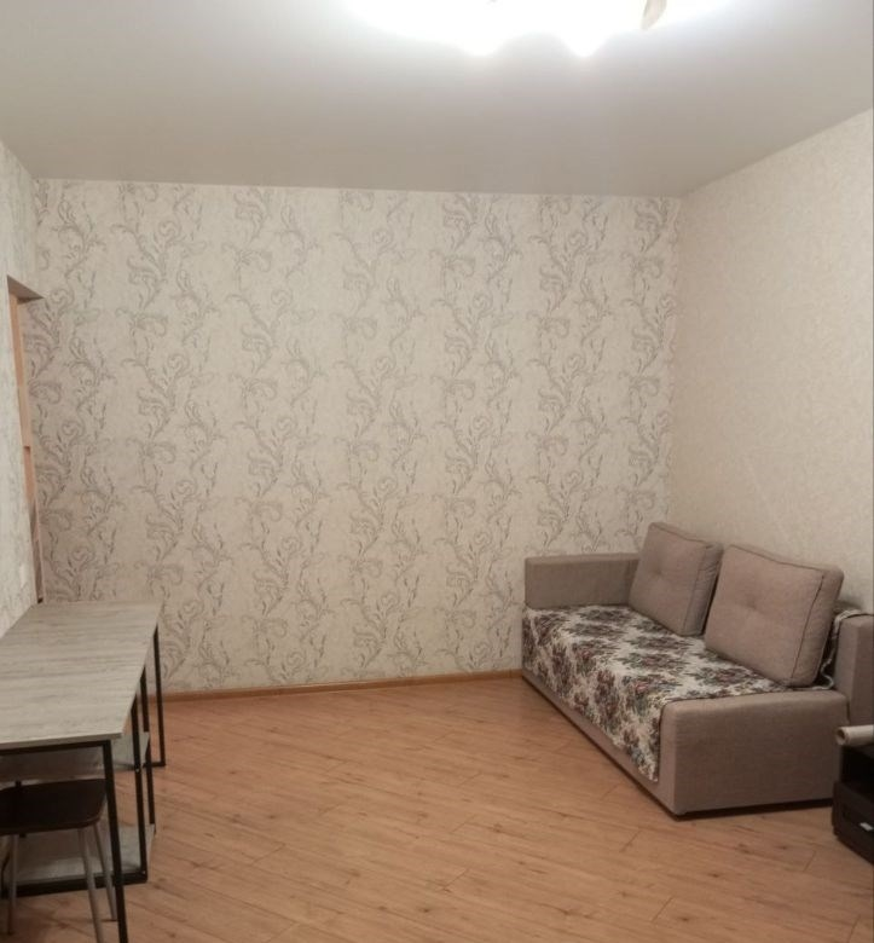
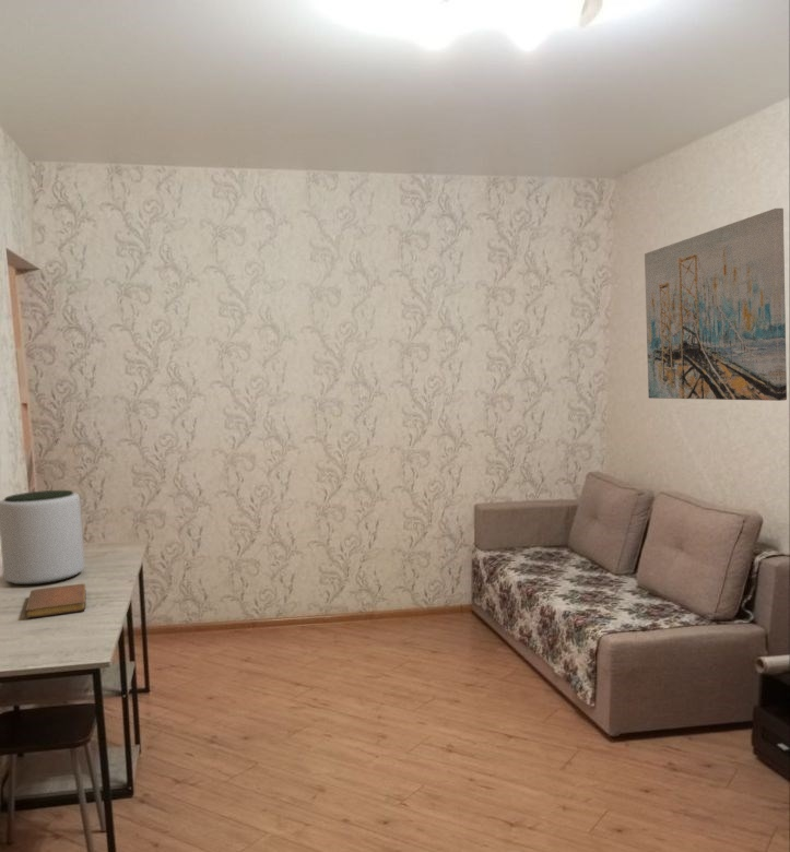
+ notebook [24,583,87,619]
+ wall art [644,208,788,402]
+ plant pot [0,489,85,585]
